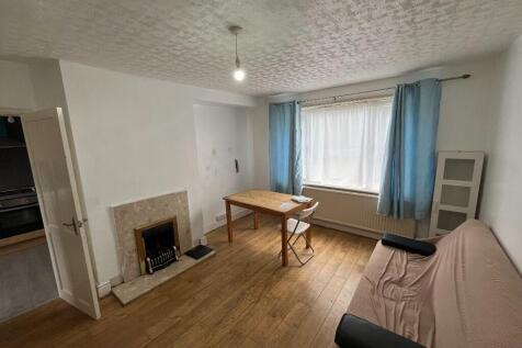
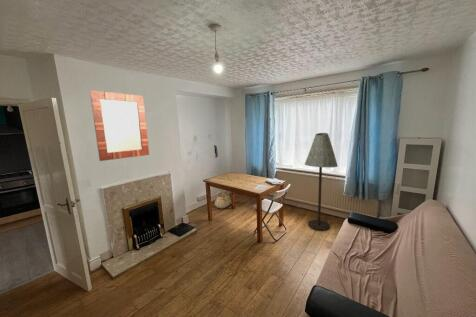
+ floor lamp [304,132,339,232]
+ home mirror [89,89,150,162]
+ basket [214,189,232,209]
